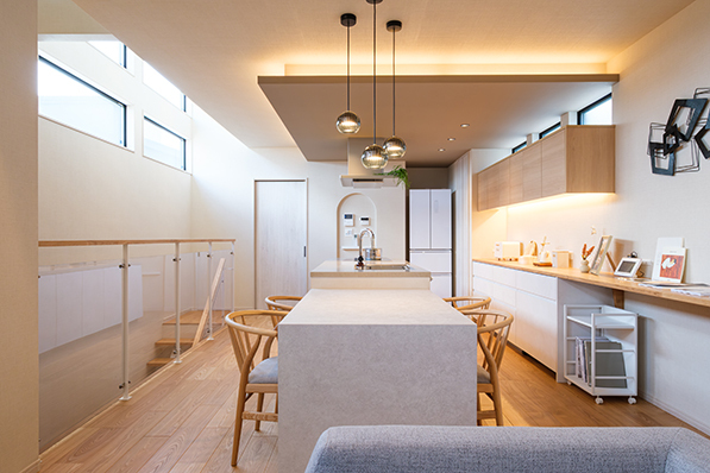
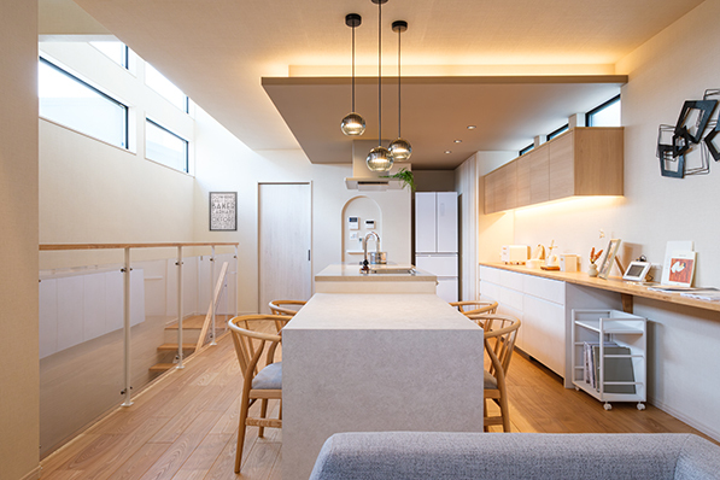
+ wall art [207,191,239,233]
